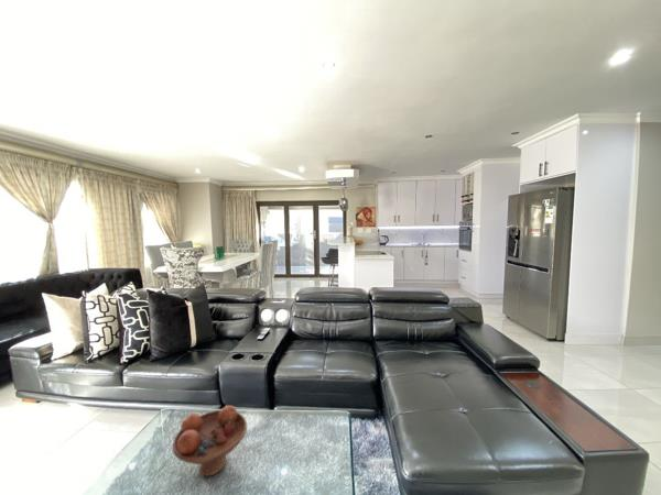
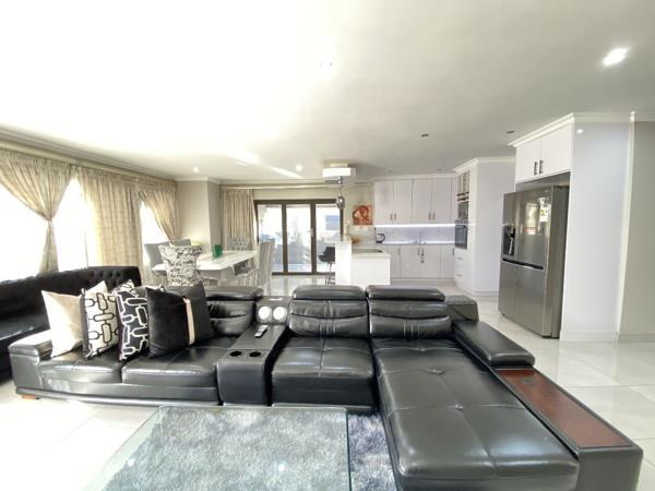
- fruit bowl [172,405,248,477]
